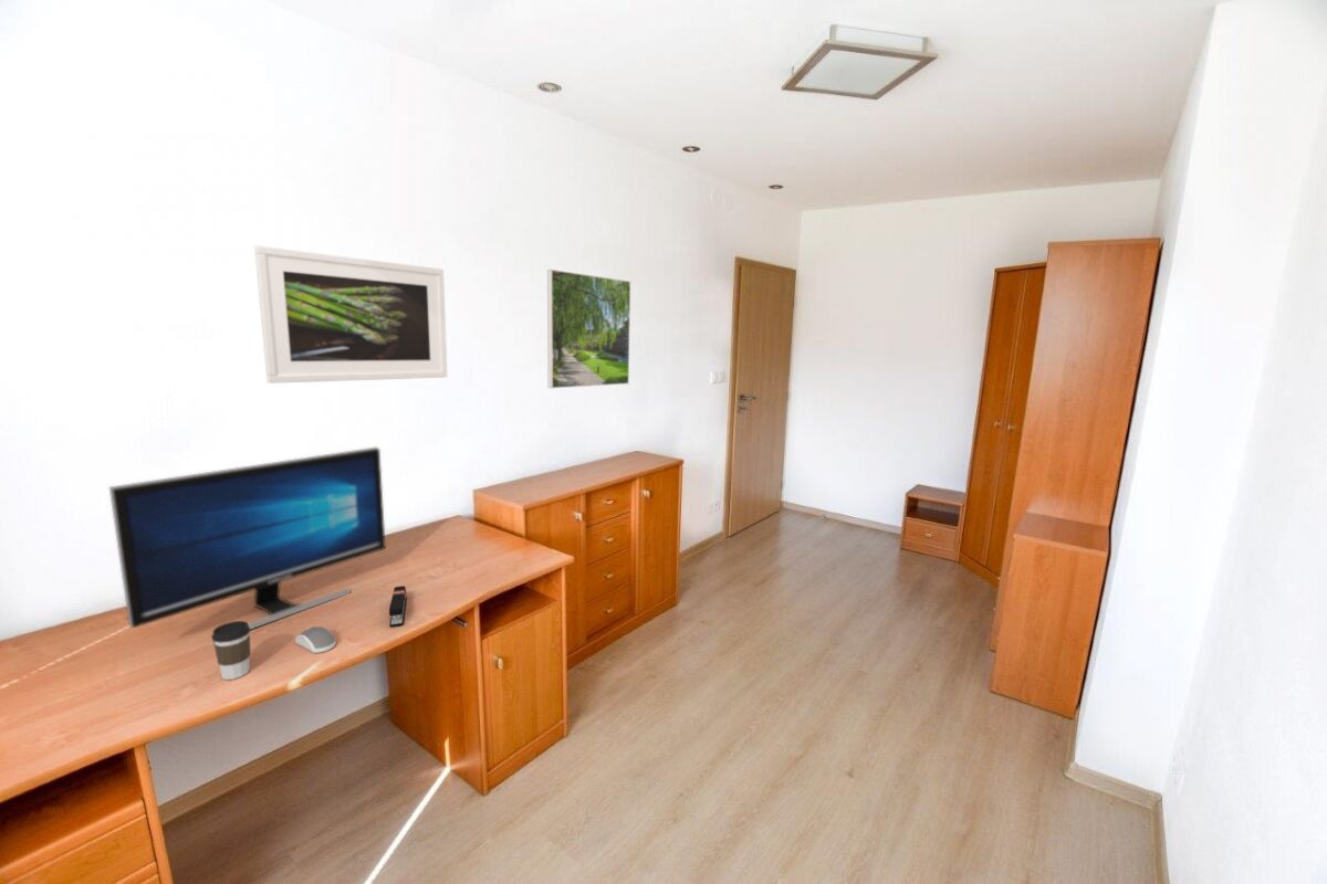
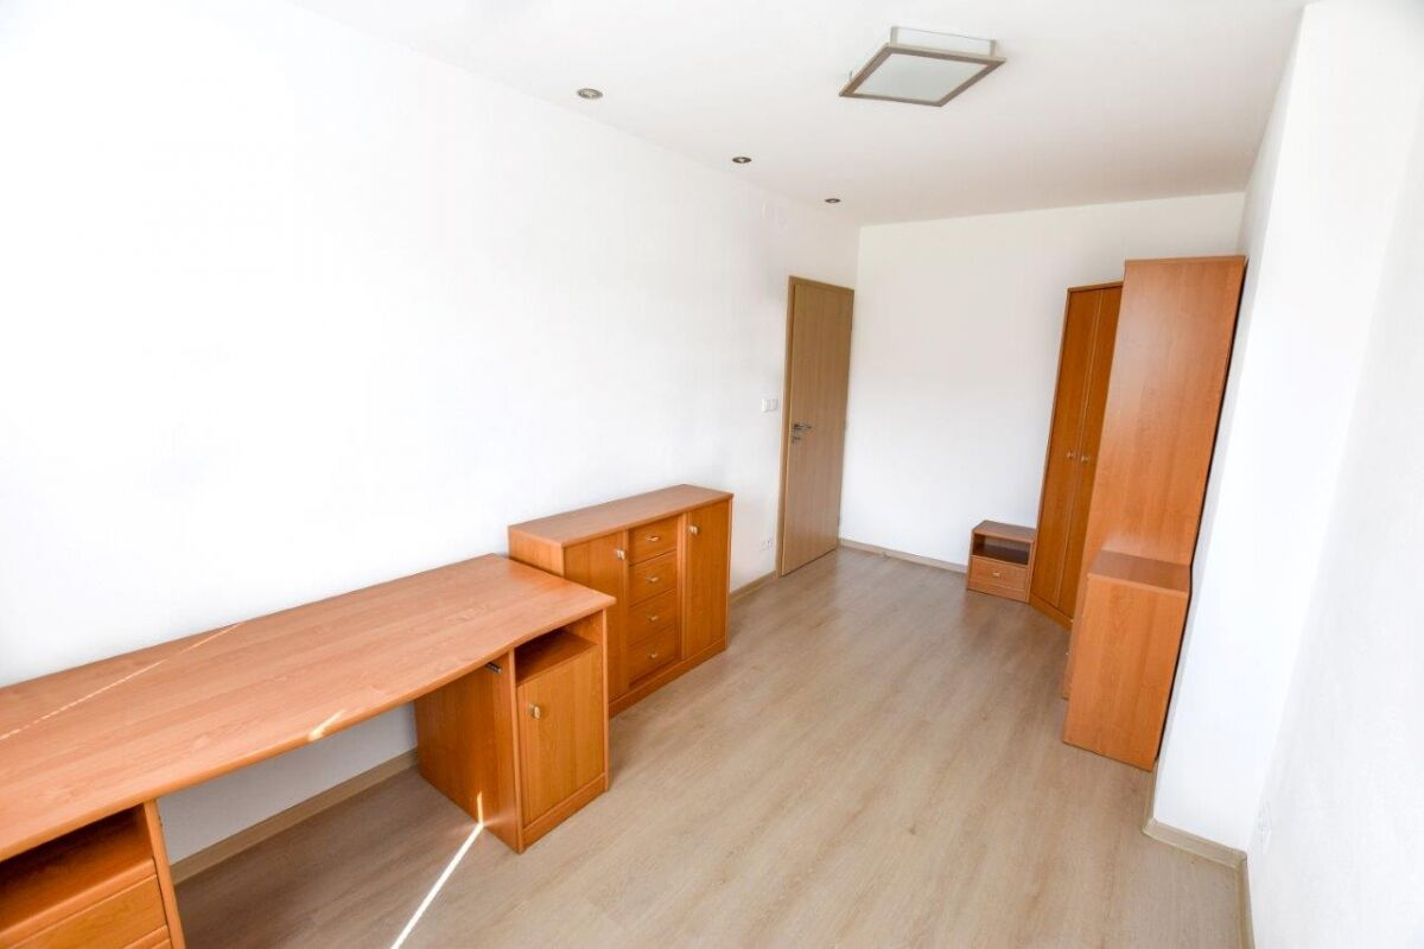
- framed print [546,269,631,389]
- computer mouse [294,625,337,654]
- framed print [253,244,449,385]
- coffee cup [210,620,252,681]
- stapler [388,585,408,628]
- computer monitor [108,446,387,631]
